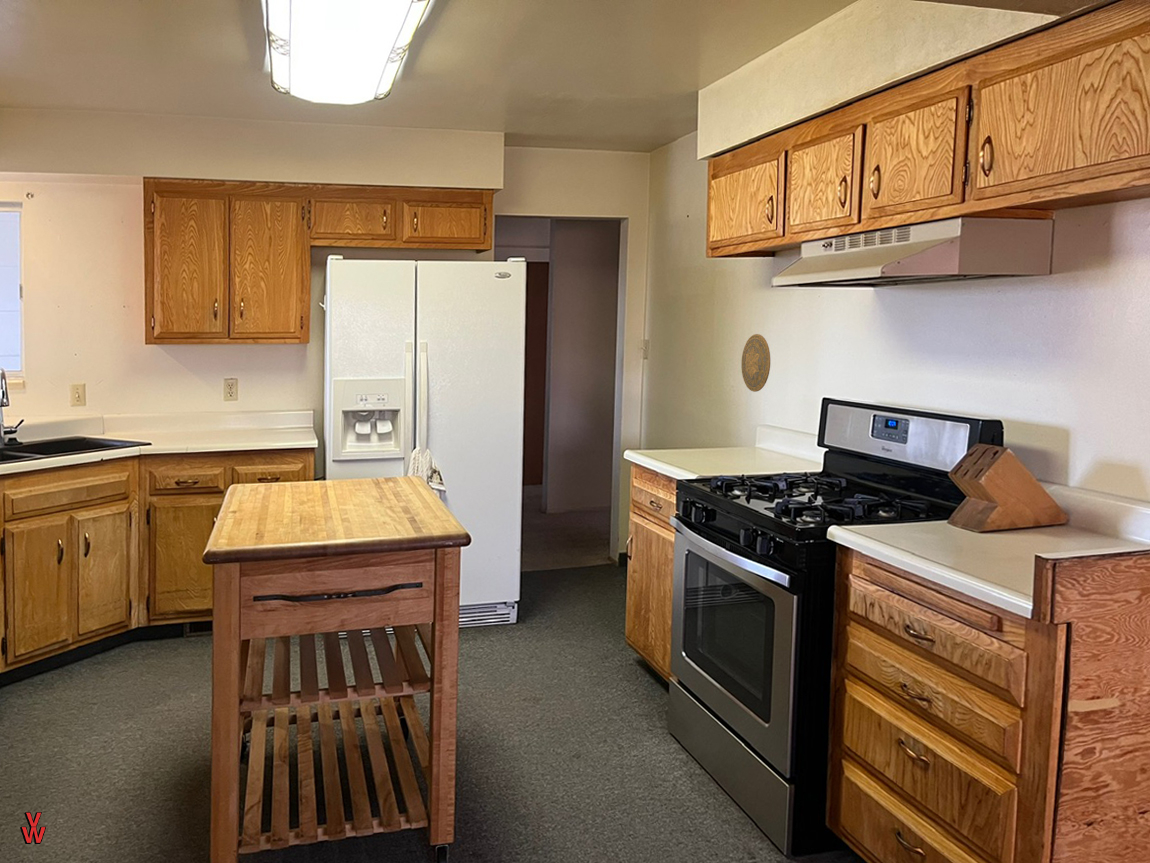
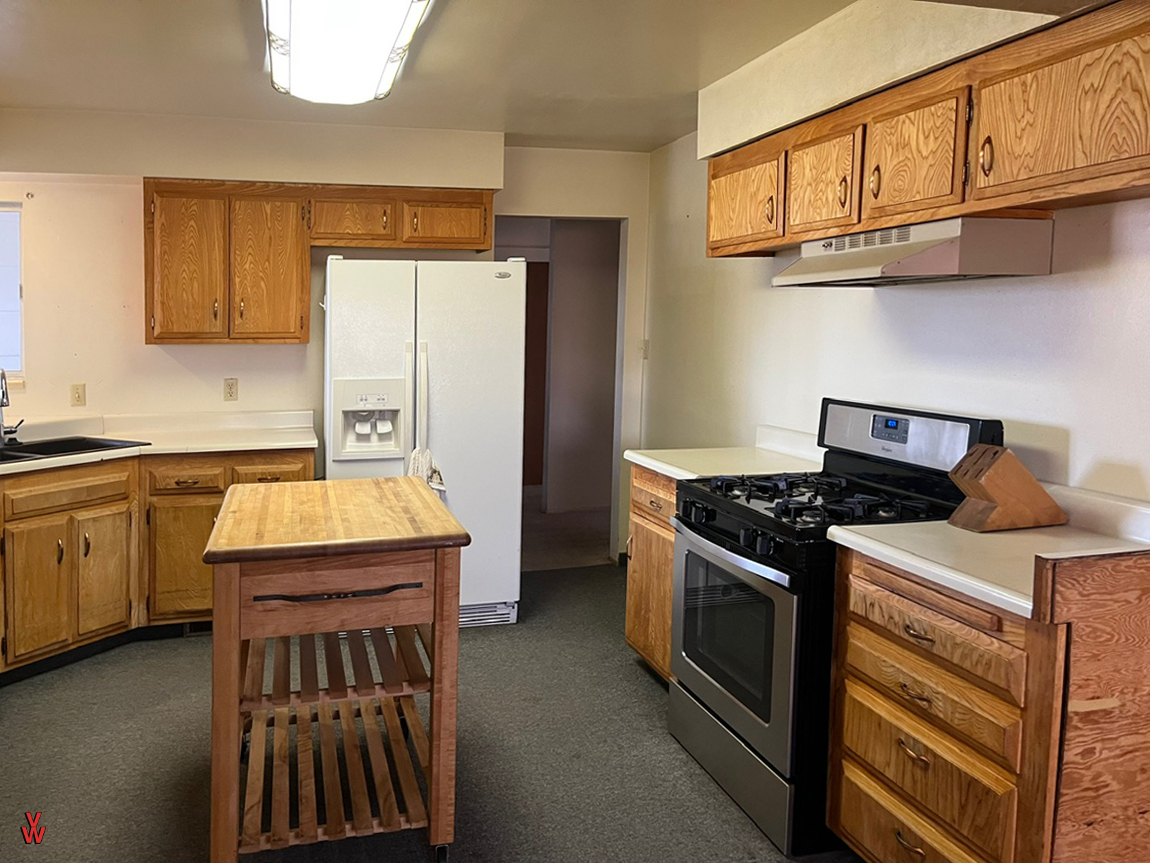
- decorative plate [740,333,771,393]
